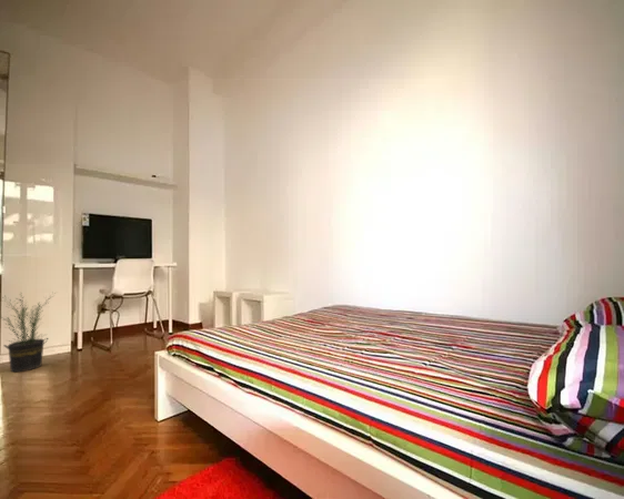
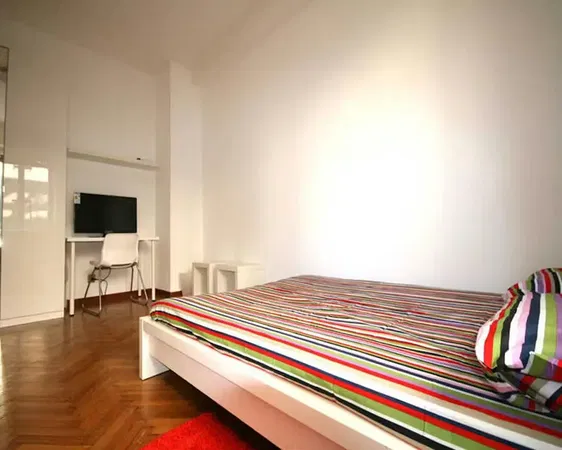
- potted plant [0,291,59,374]
